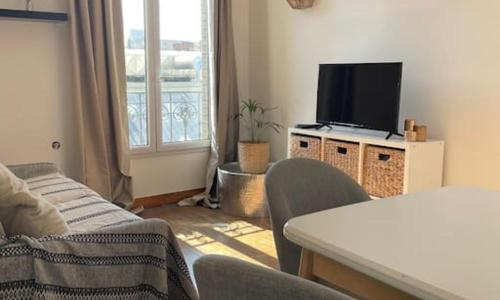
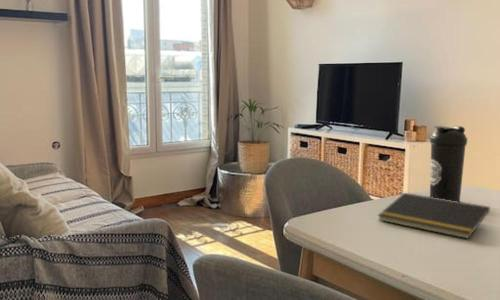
+ notepad [377,192,491,240]
+ water bottle [429,125,468,202]
